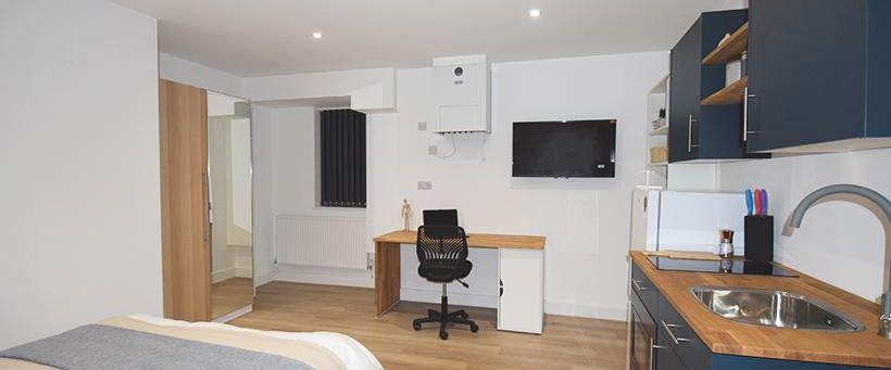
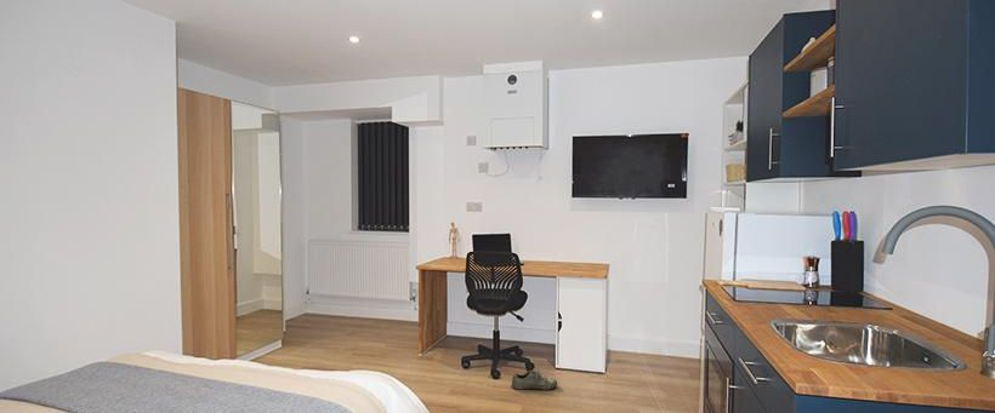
+ shoe [511,368,558,391]
